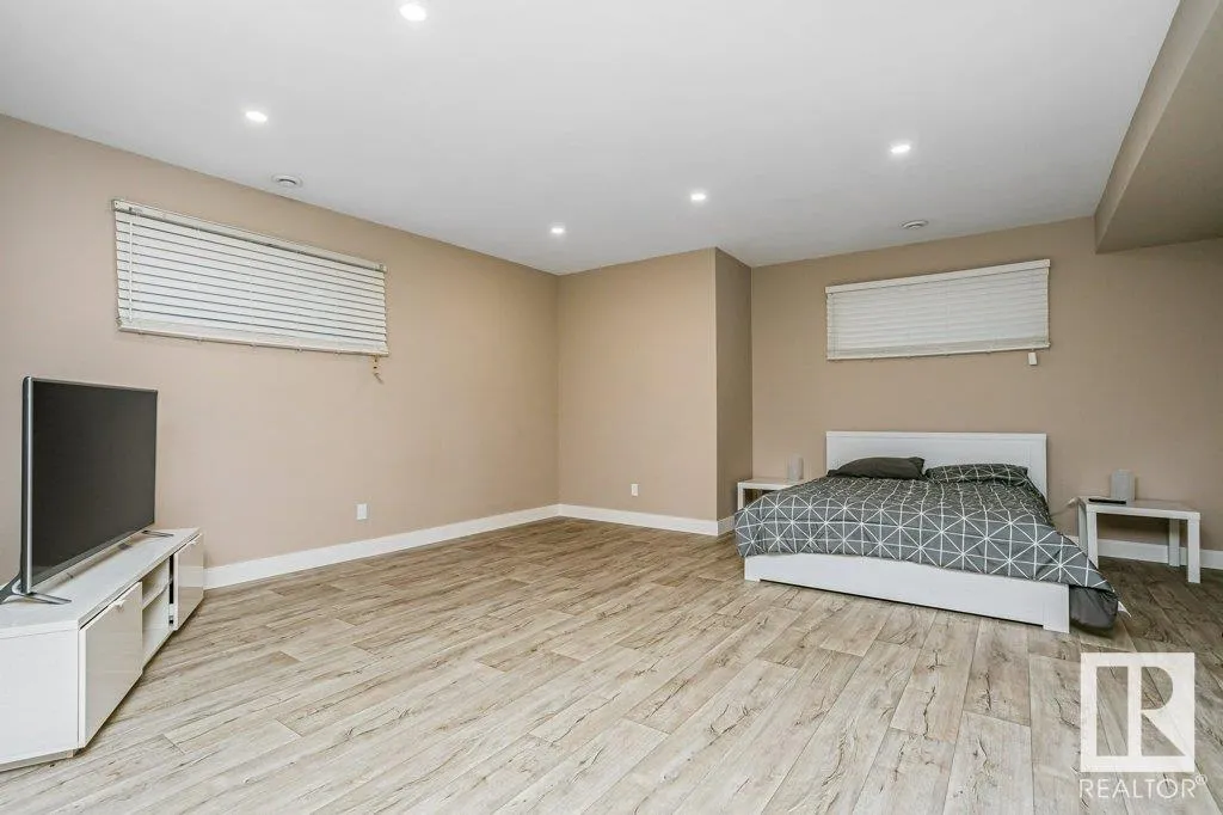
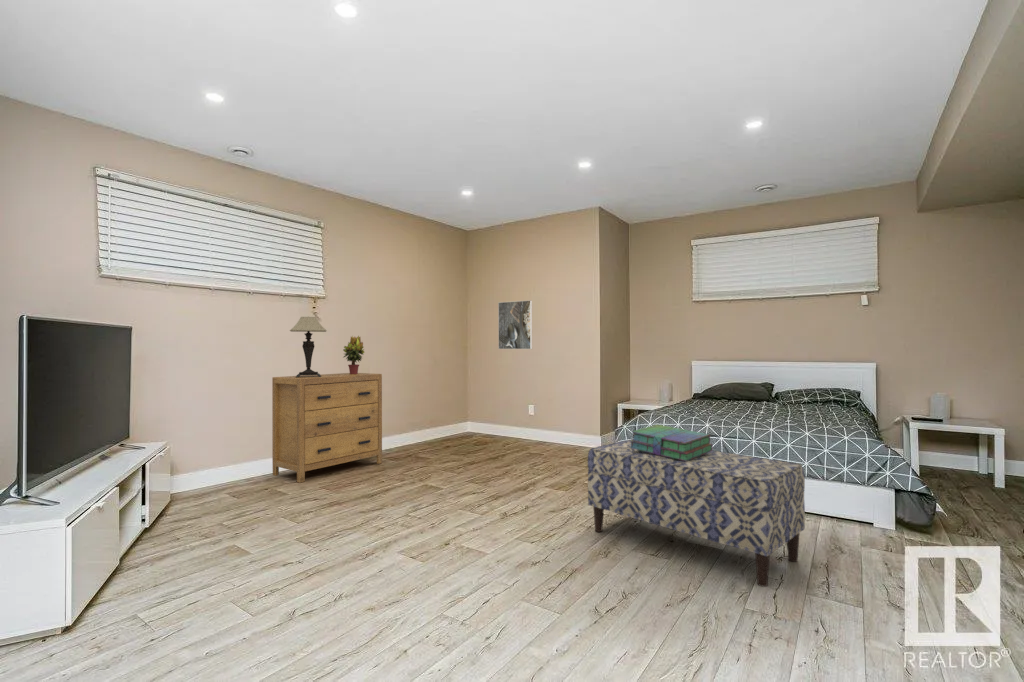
+ stack of books [629,424,714,461]
+ potted plant [342,335,366,374]
+ table lamp [289,316,328,378]
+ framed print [497,299,533,350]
+ dresser [271,372,383,484]
+ bench [587,438,806,588]
